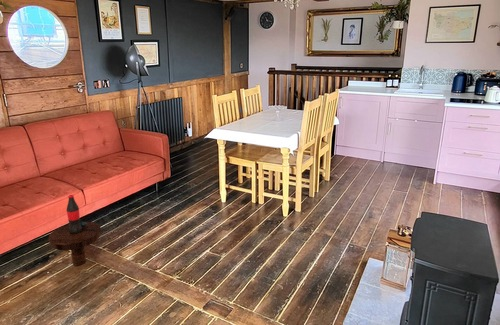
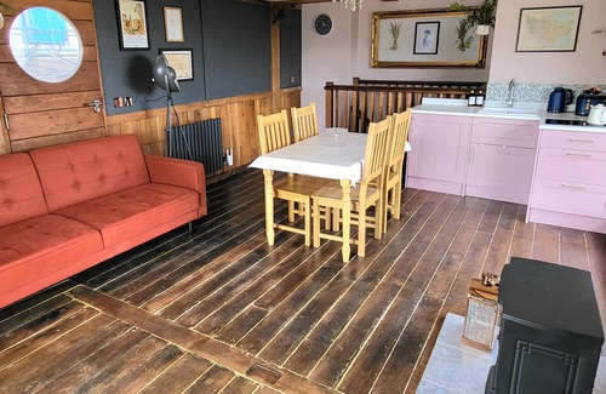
- pedestal table [48,194,102,267]
